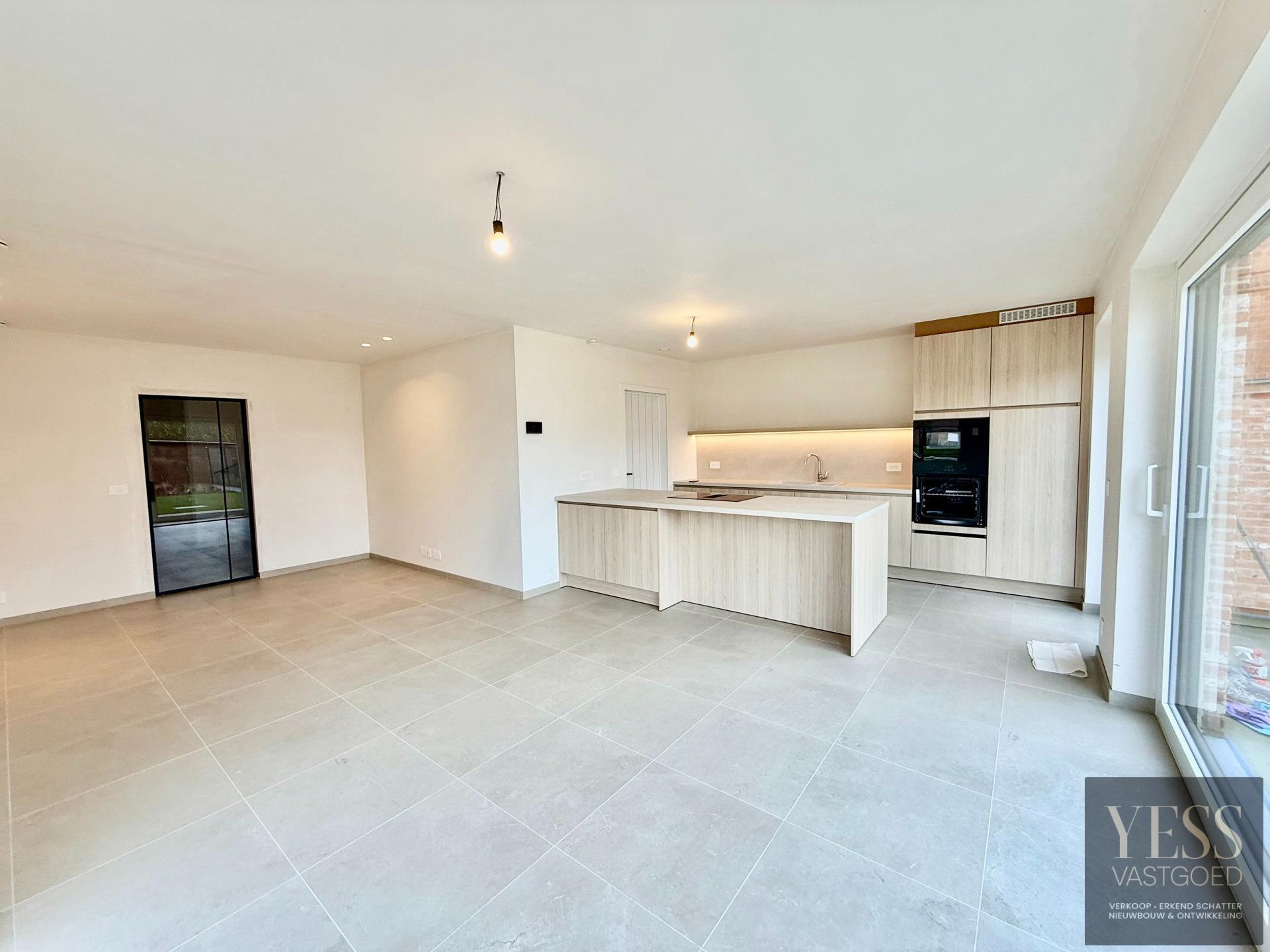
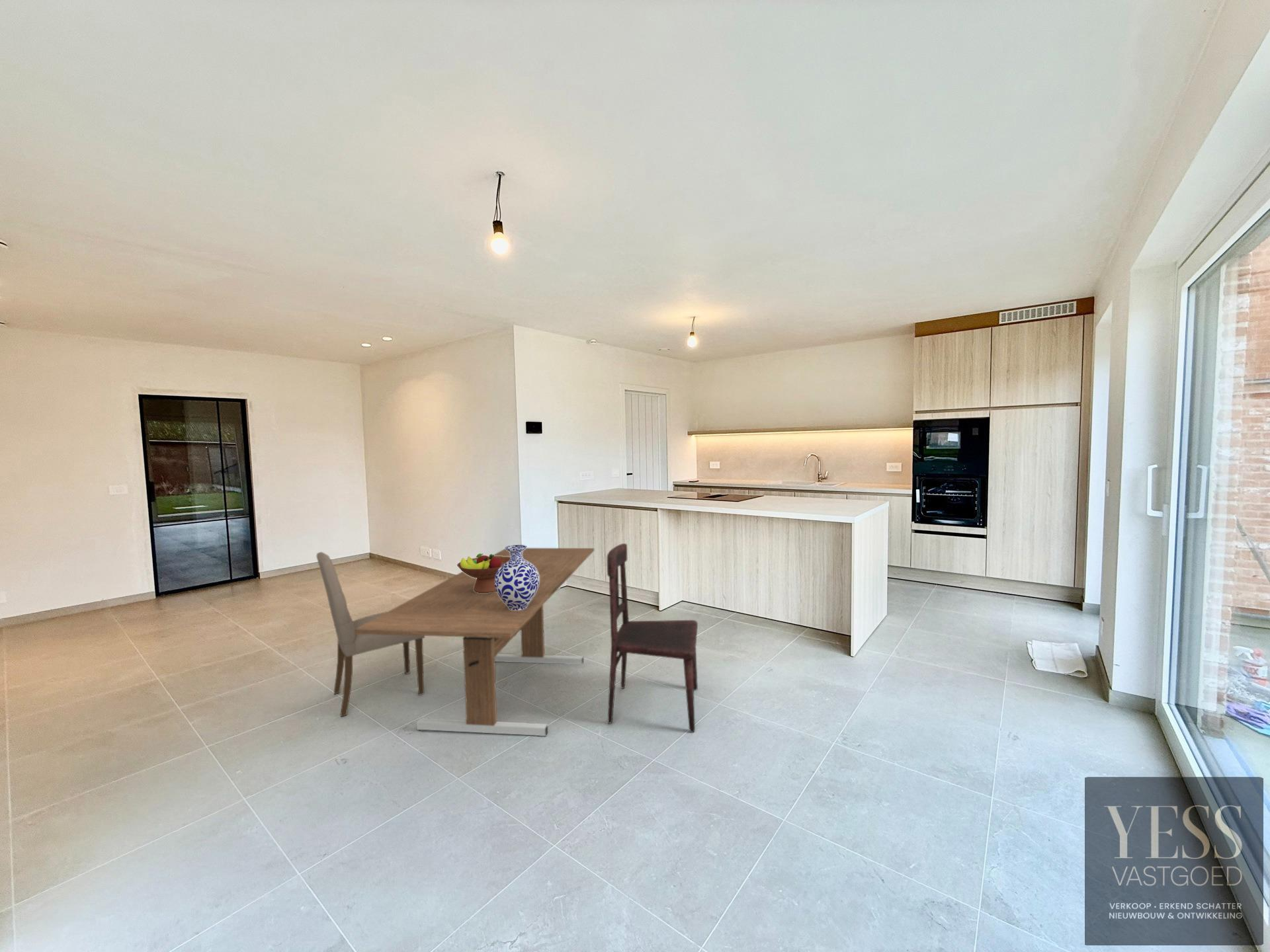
+ fruit bowl [456,553,510,593]
+ dining table [355,547,595,737]
+ dining chair [316,551,425,717]
+ dining chair [607,543,698,733]
+ vase [494,544,539,610]
